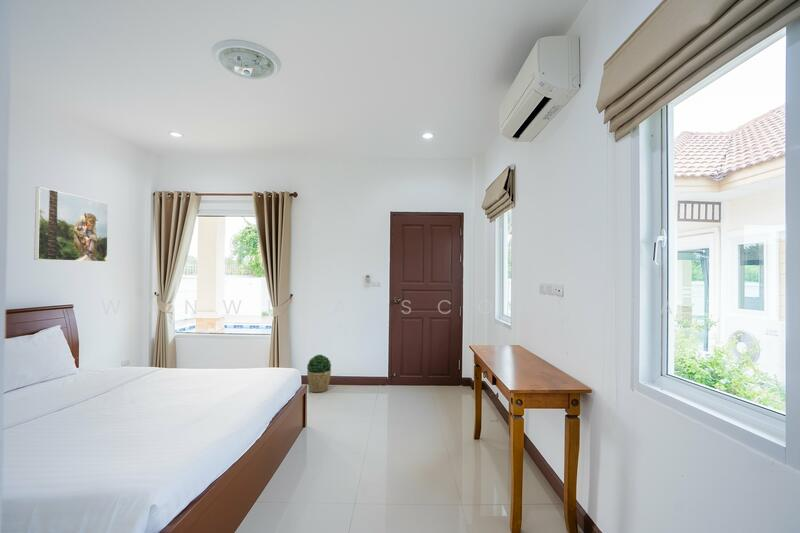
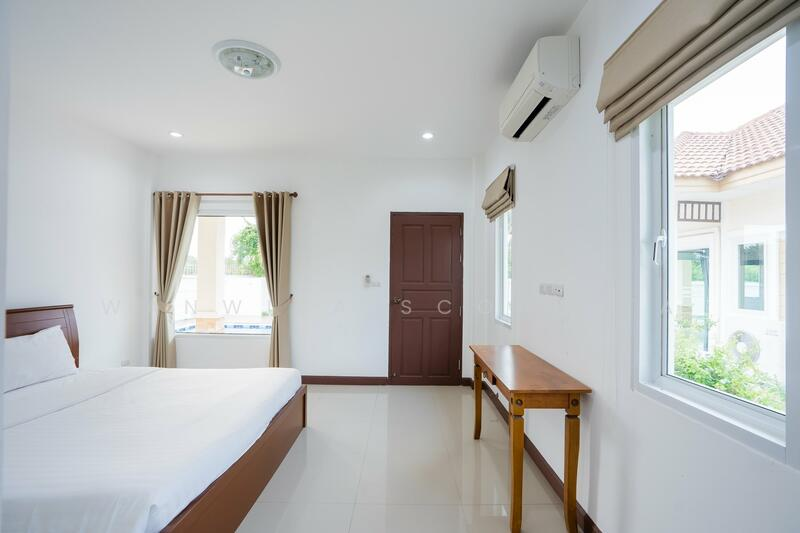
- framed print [33,186,109,263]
- potted plant [306,354,332,393]
